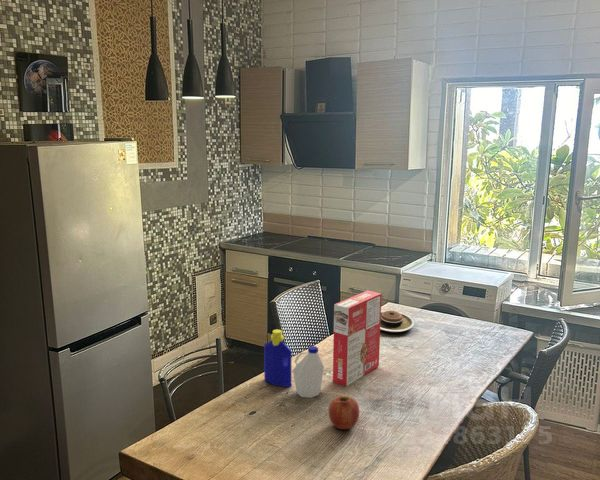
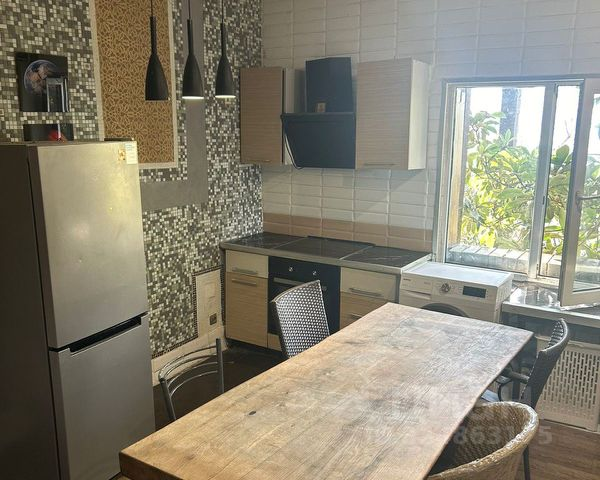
- bottle [263,329,325,399]
- plate [380,310,415,333]
- fruit [328,394,360,430]
- cereal box [332,289,383,387]
